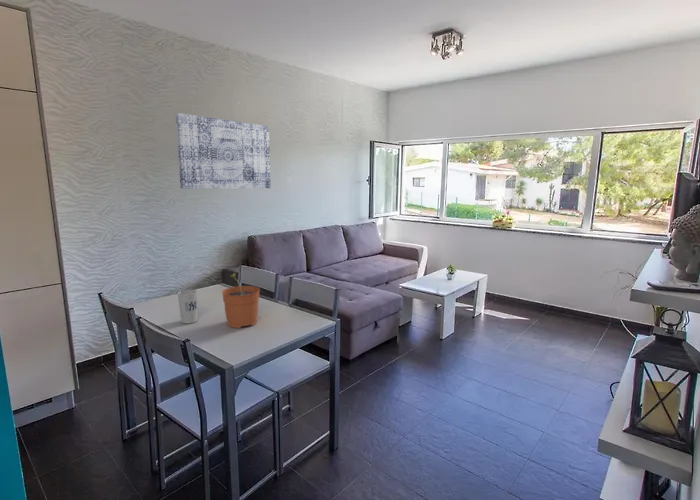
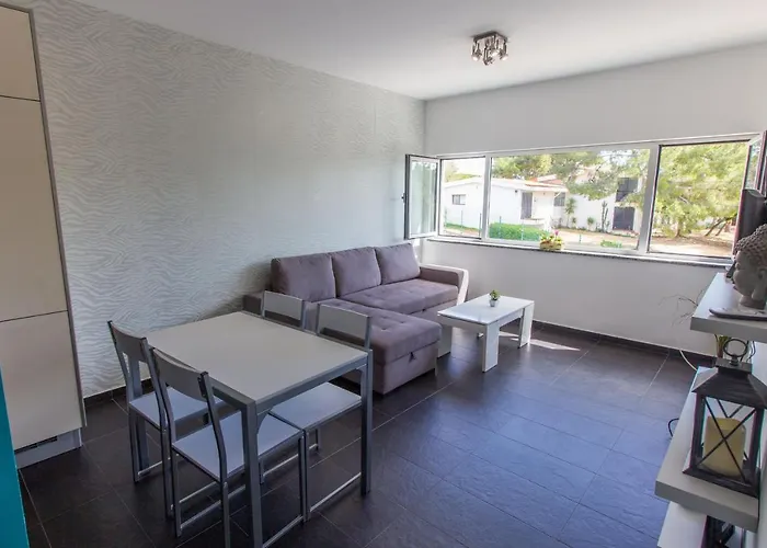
- wall art [175,112,272,190]
- plant pot [221,272,261,329]
- cup [177,289,198,325]
